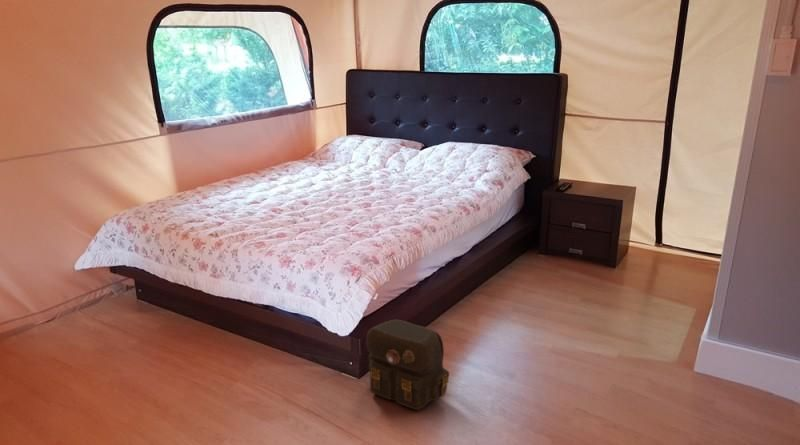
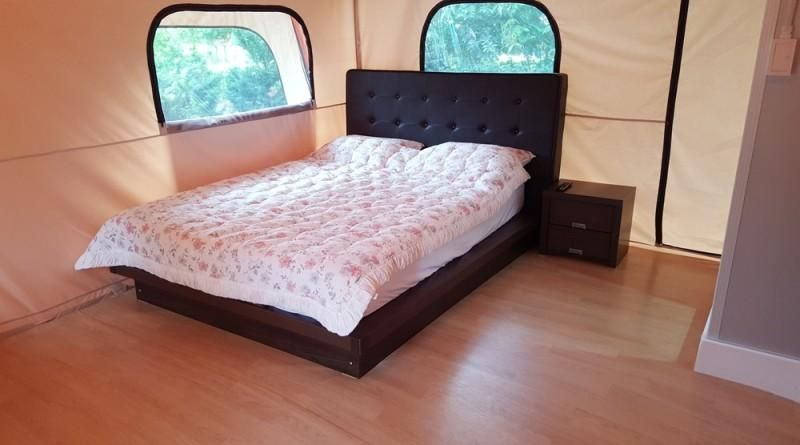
- backpack [365,319,450,411]
